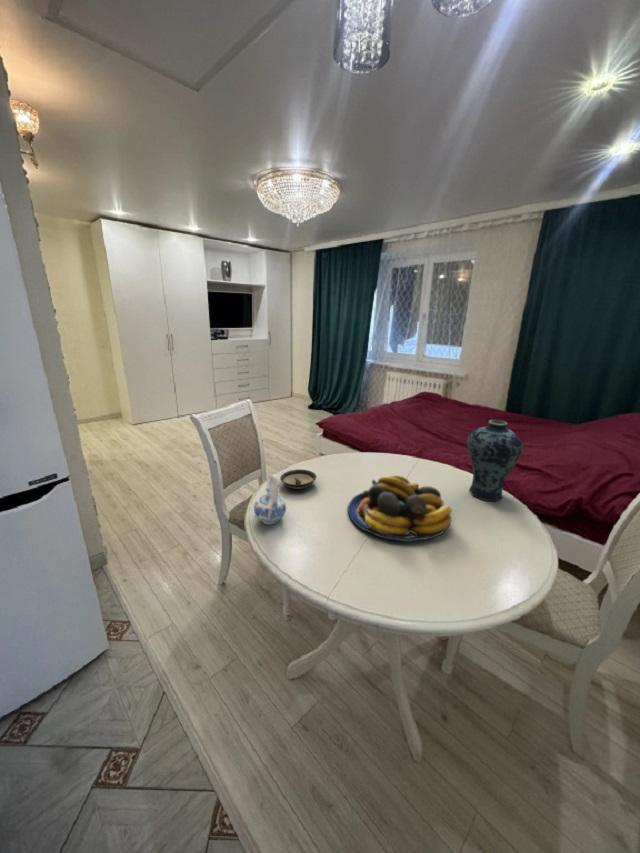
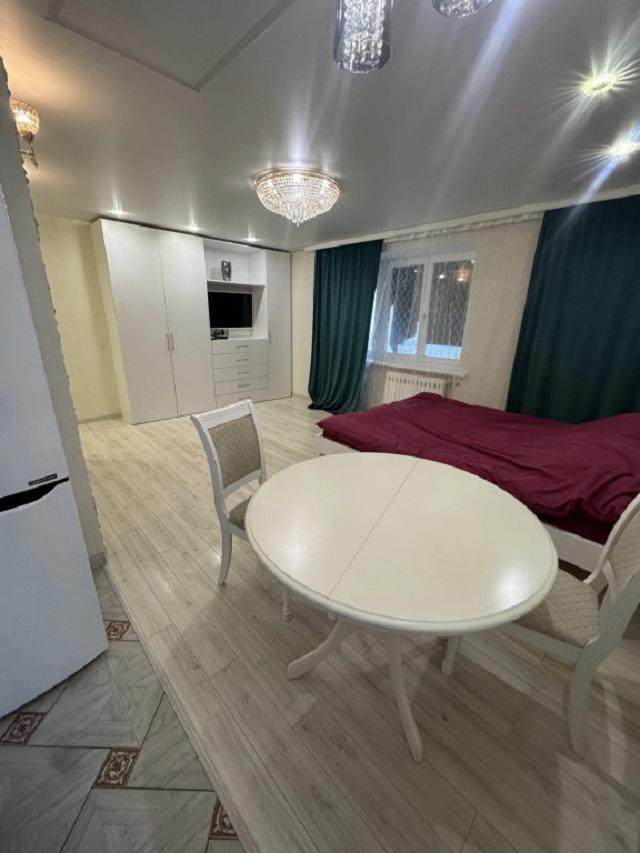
- vase [466,419,524,502]
- fruit bowl [347,475,453,543]
- ceramic pitcher [253,473,287,525]
- saucer [279,468,318,490]
